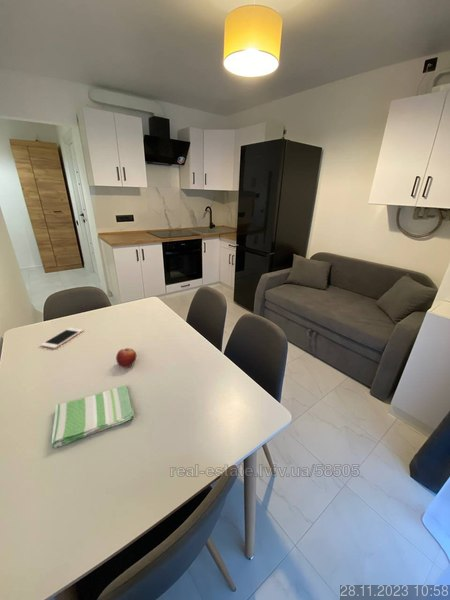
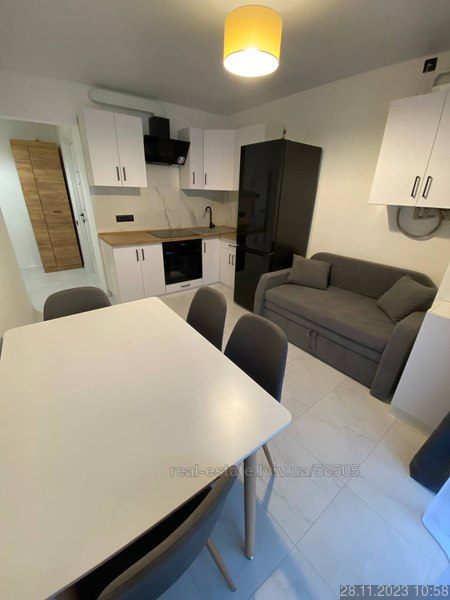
- fruit [115,347,137,369]
- cell phone [40,327,84,349]
- dish towel [51,384,135,449]
